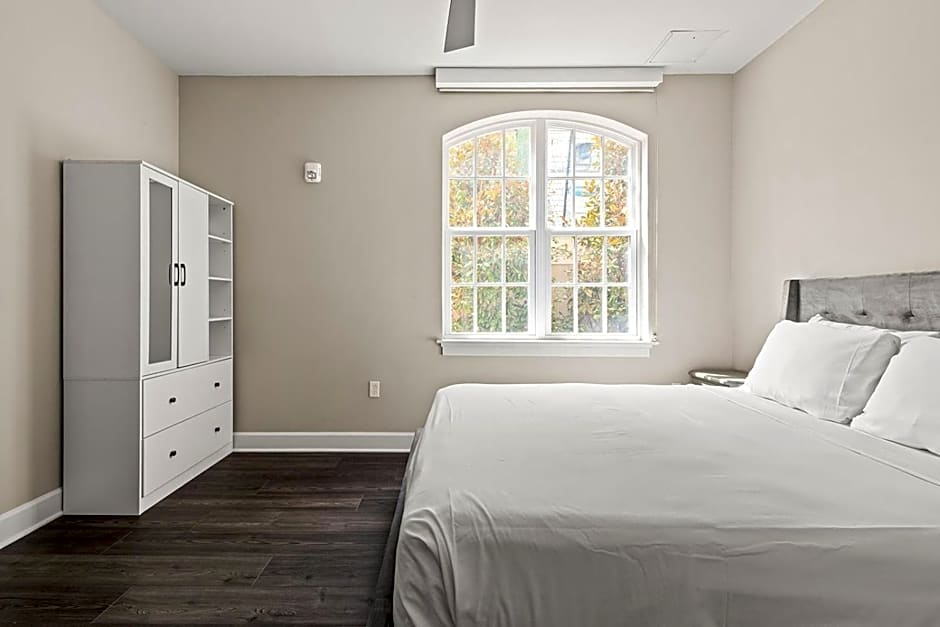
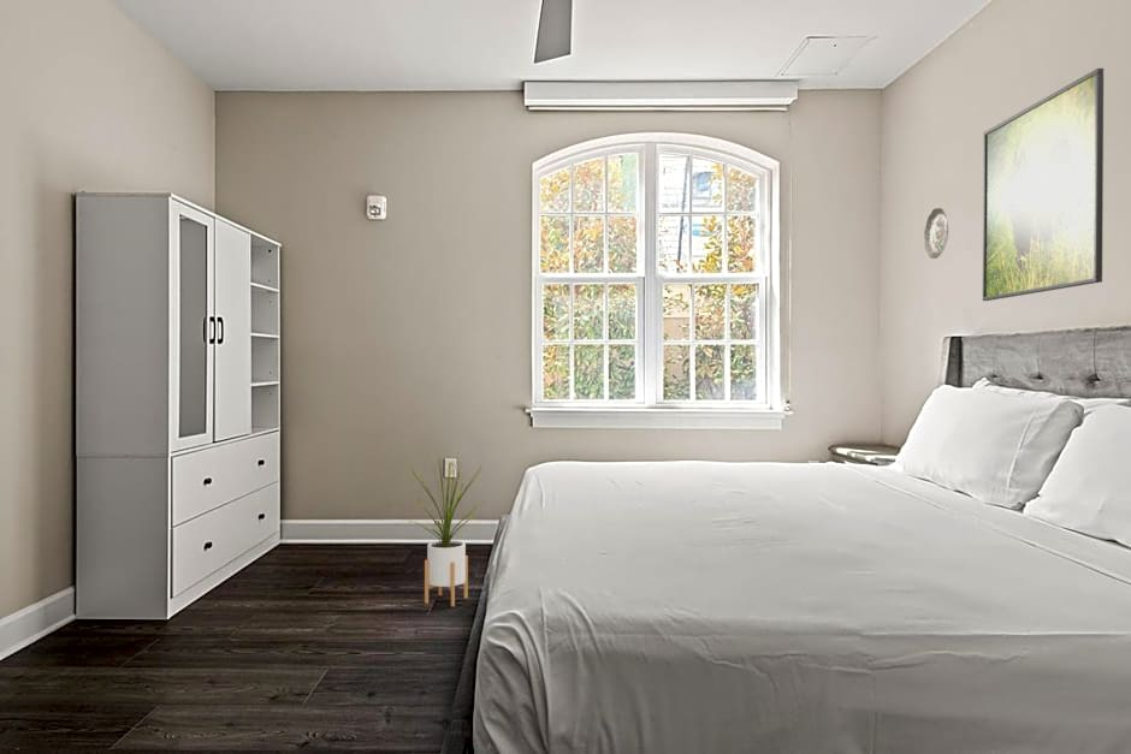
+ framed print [982,67,1105,302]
+ decorative plate [923,207,949,260]
+ house plant [409,450,486,607]
